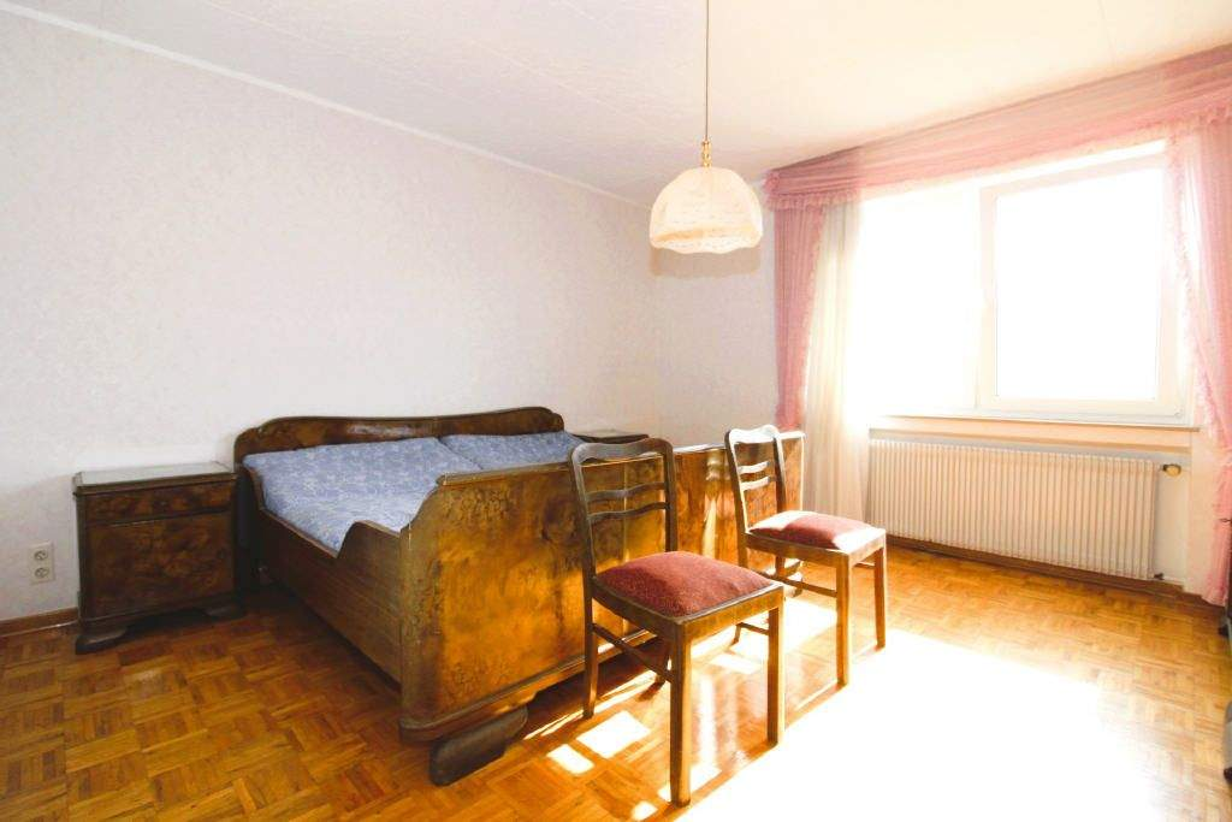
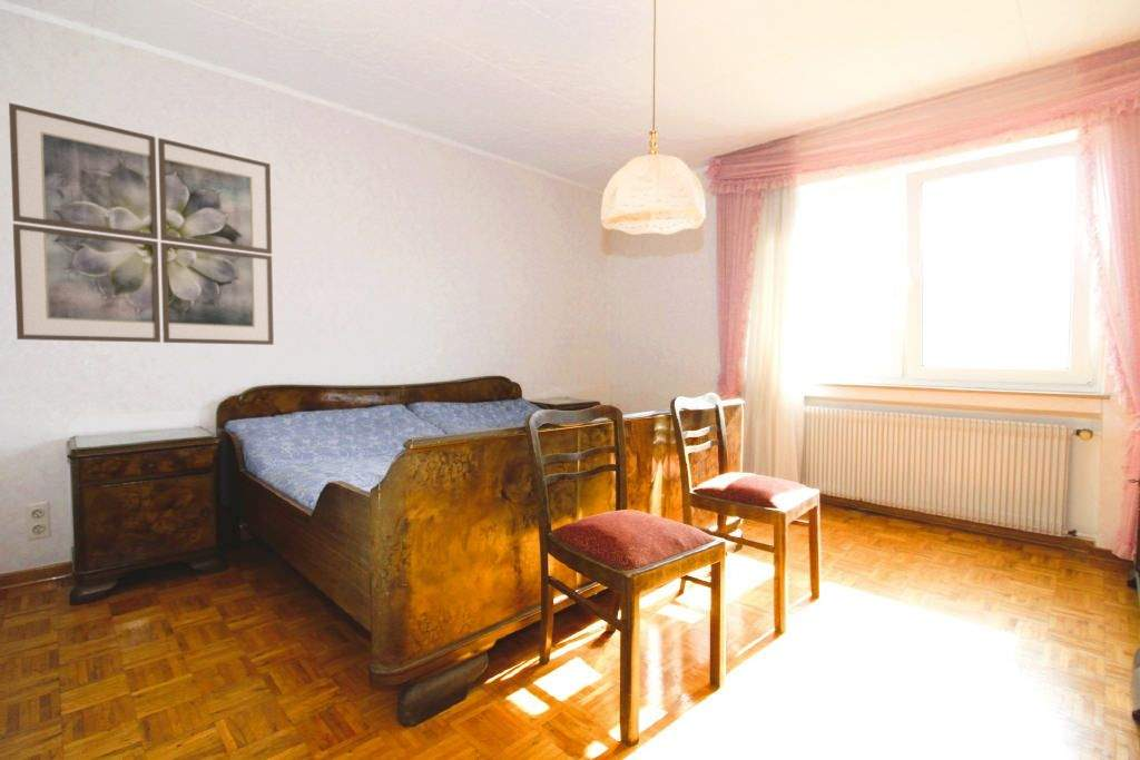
+ wall art [8,101,275,346]
